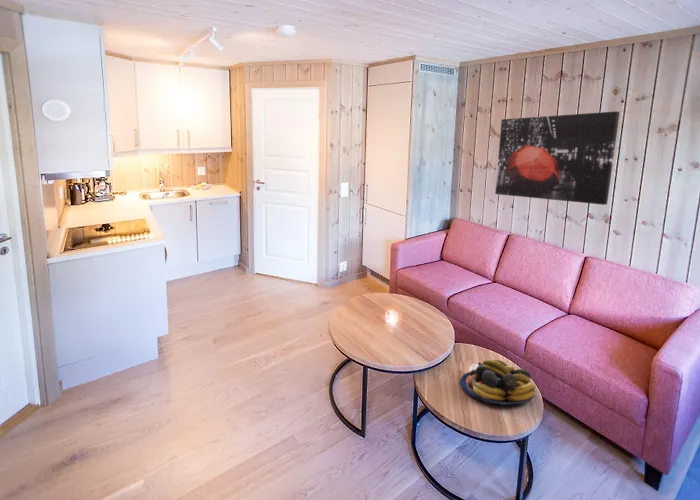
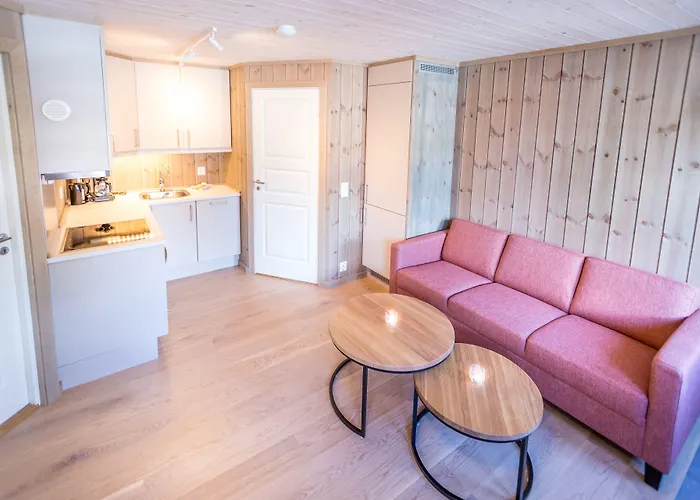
- wall art [494,110,621,206]
- fruit bowl [459,358,537,406]
